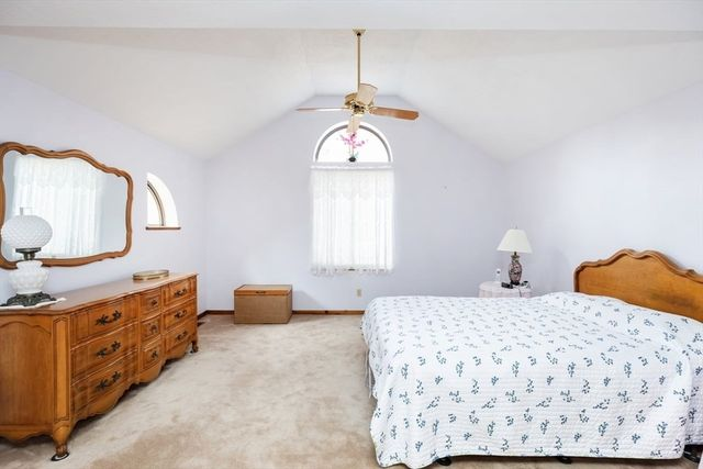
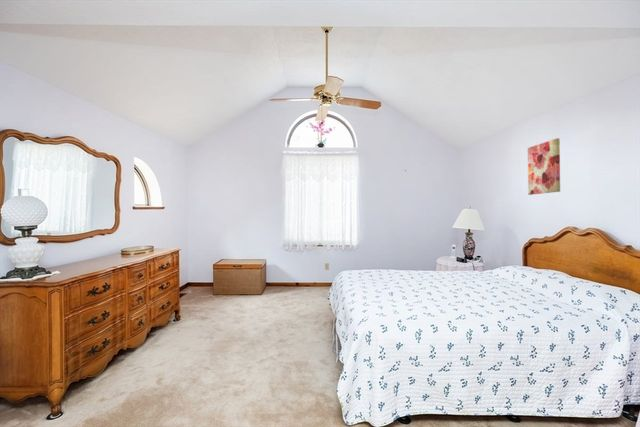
+ wall art [527,137,561,196]
